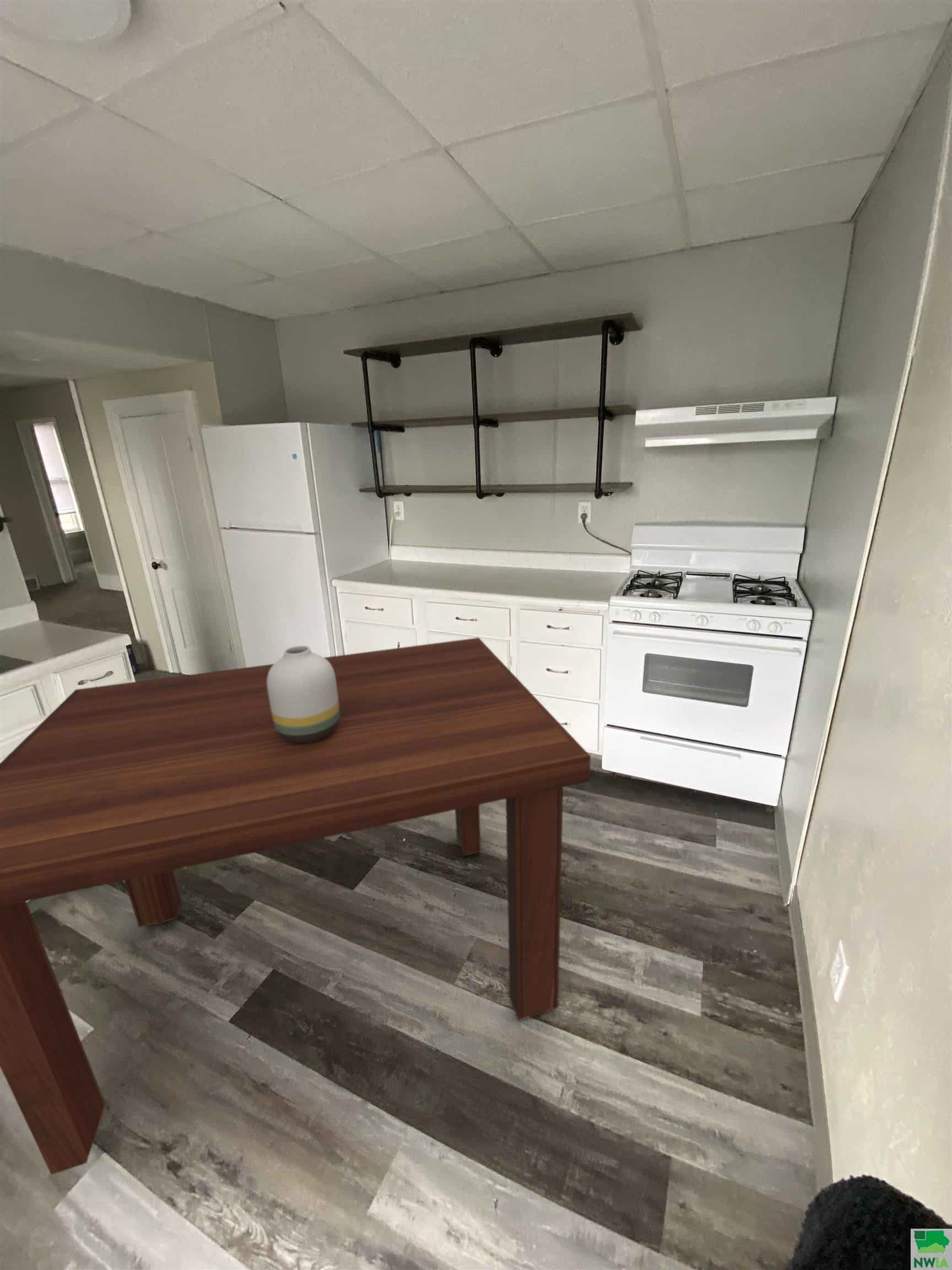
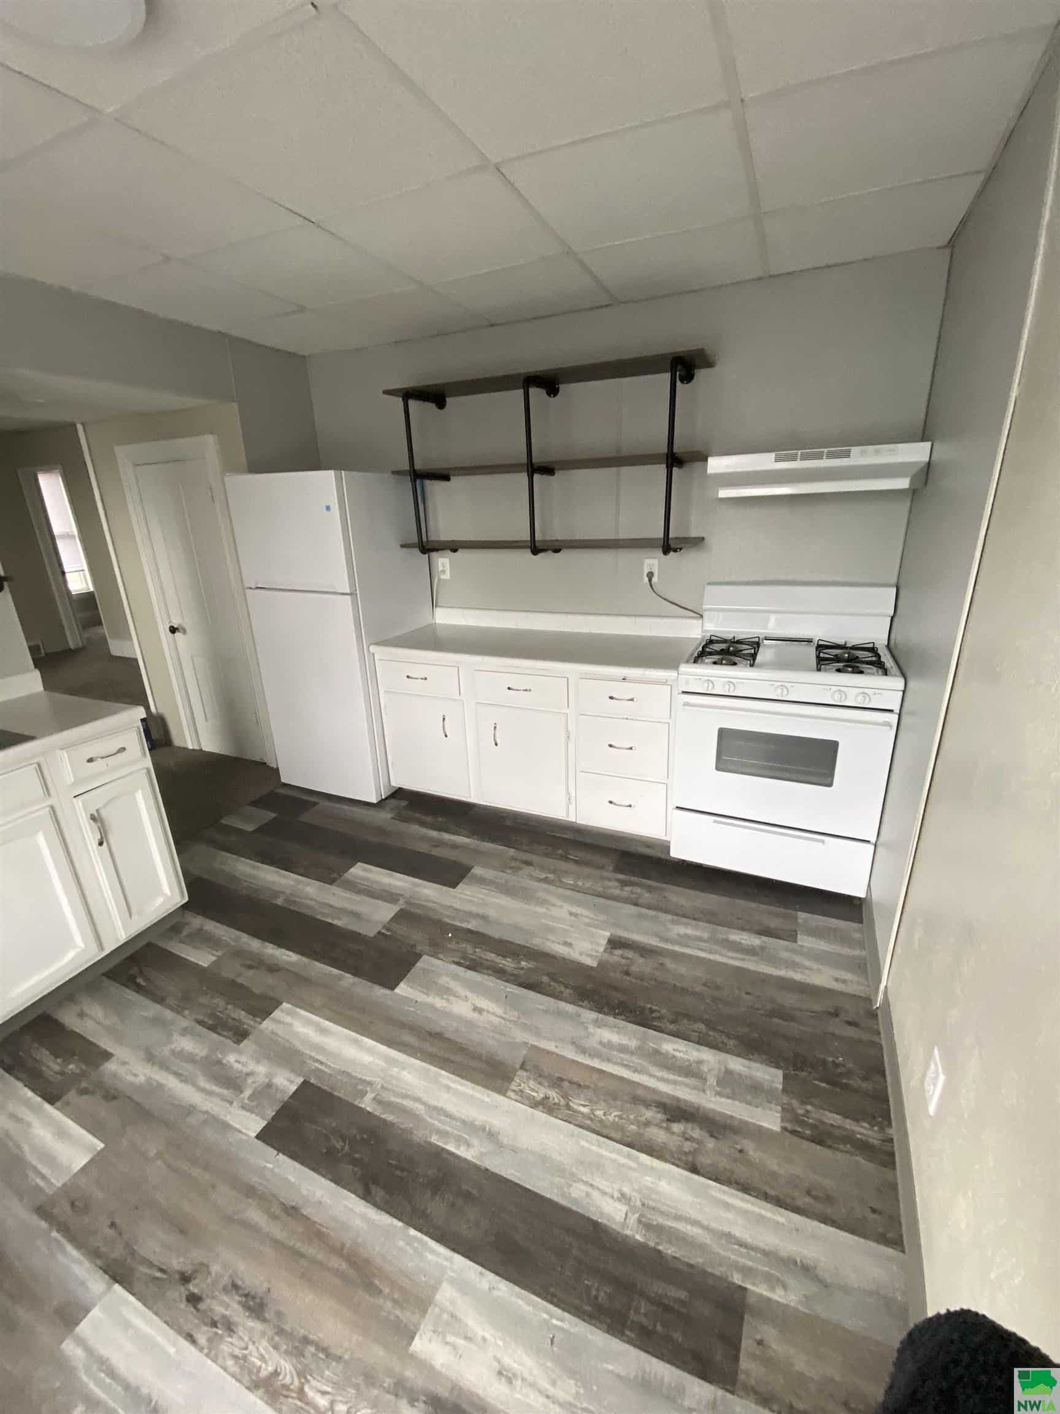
- dining table [0,637,591,1175]
- vase [267,645,340,744]
